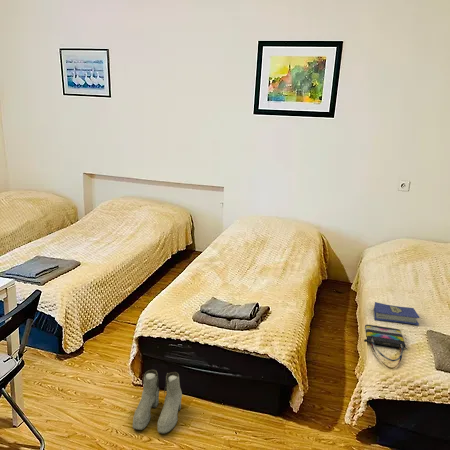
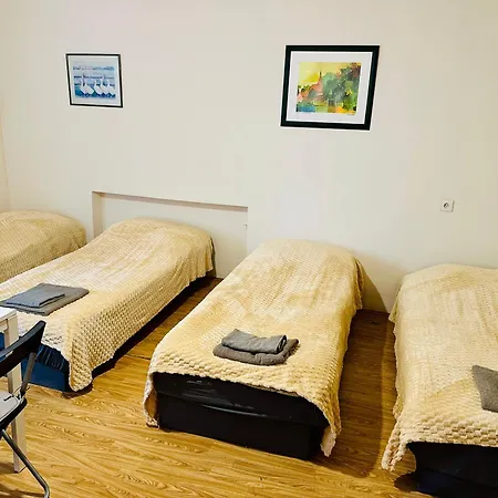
- boots [132,369,183,435]
- hardcover book [373,301,421,326]
- tote bag [363,324,409,370]
